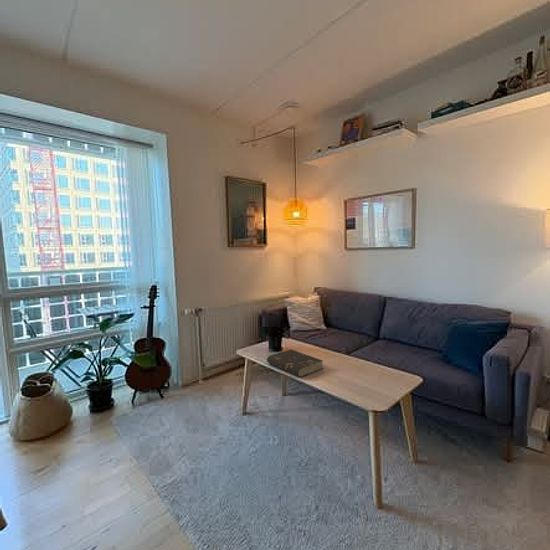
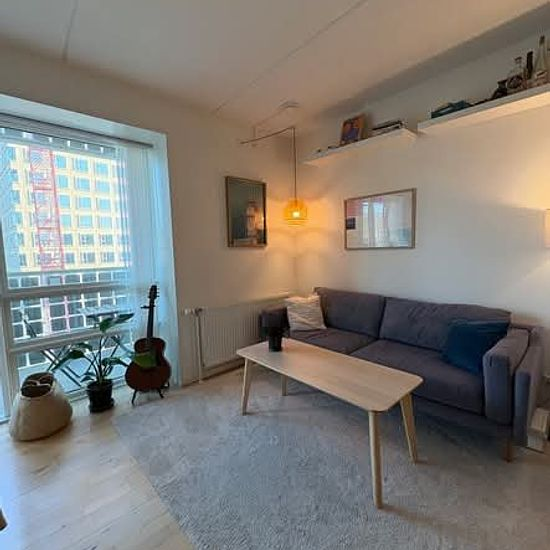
- book [266,348,324,378]
